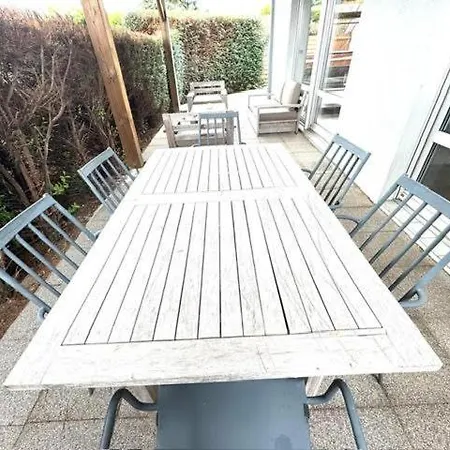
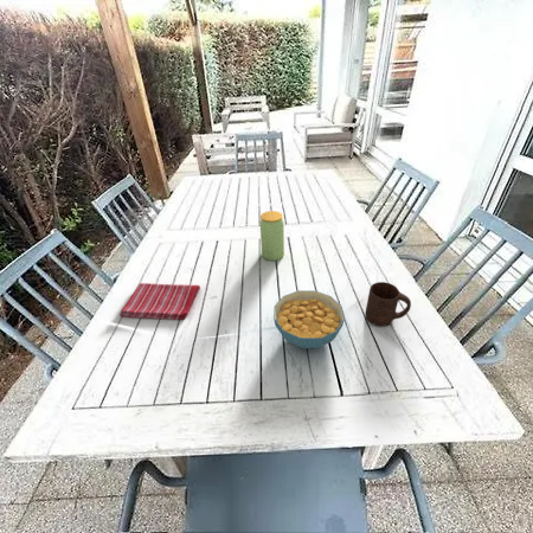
+ dish towel [118,282,201,321]
+ cereal bowl [272,289,346,349]
+ cup [364,281,412,328]
+ jar [259,210,285,262]
